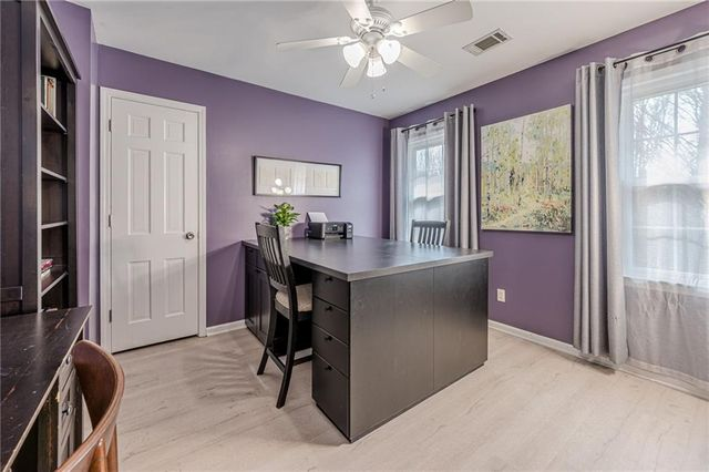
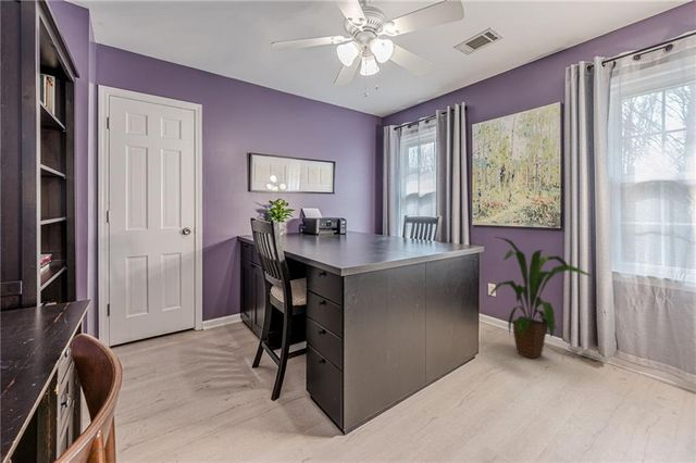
+ house plant [486,236,596,360]
